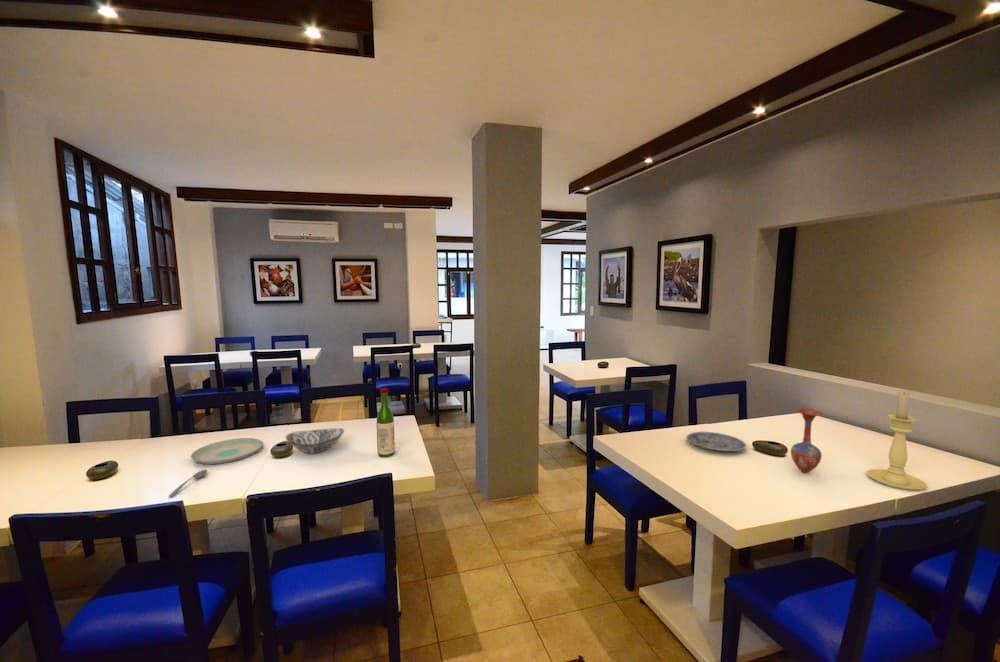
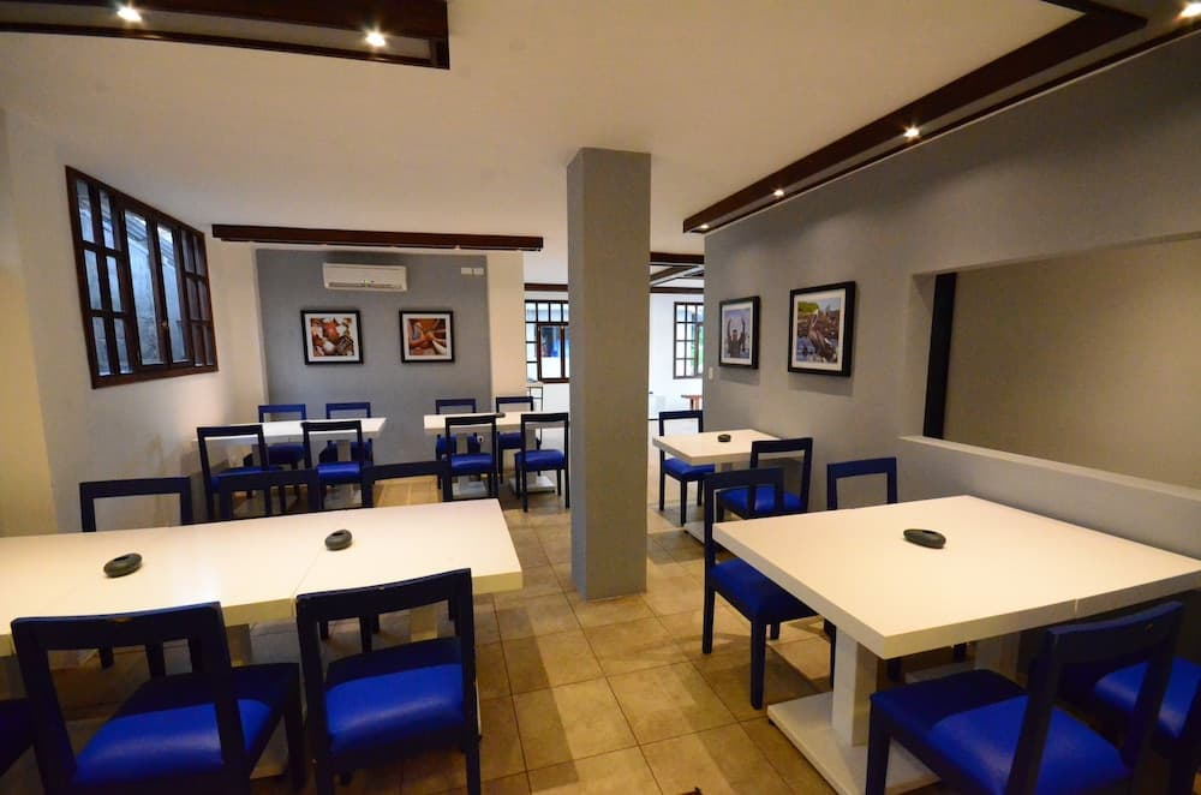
- wine bottle [376,387,396,458]
- decorative bowl [285,427,345,454]
- soupspoon [167,469,208,498]
- vase [790,407,824,474]
- plate [190,437,264,465]
- candle holder [866,391,928,491]
- plate [685,431,748,452]
